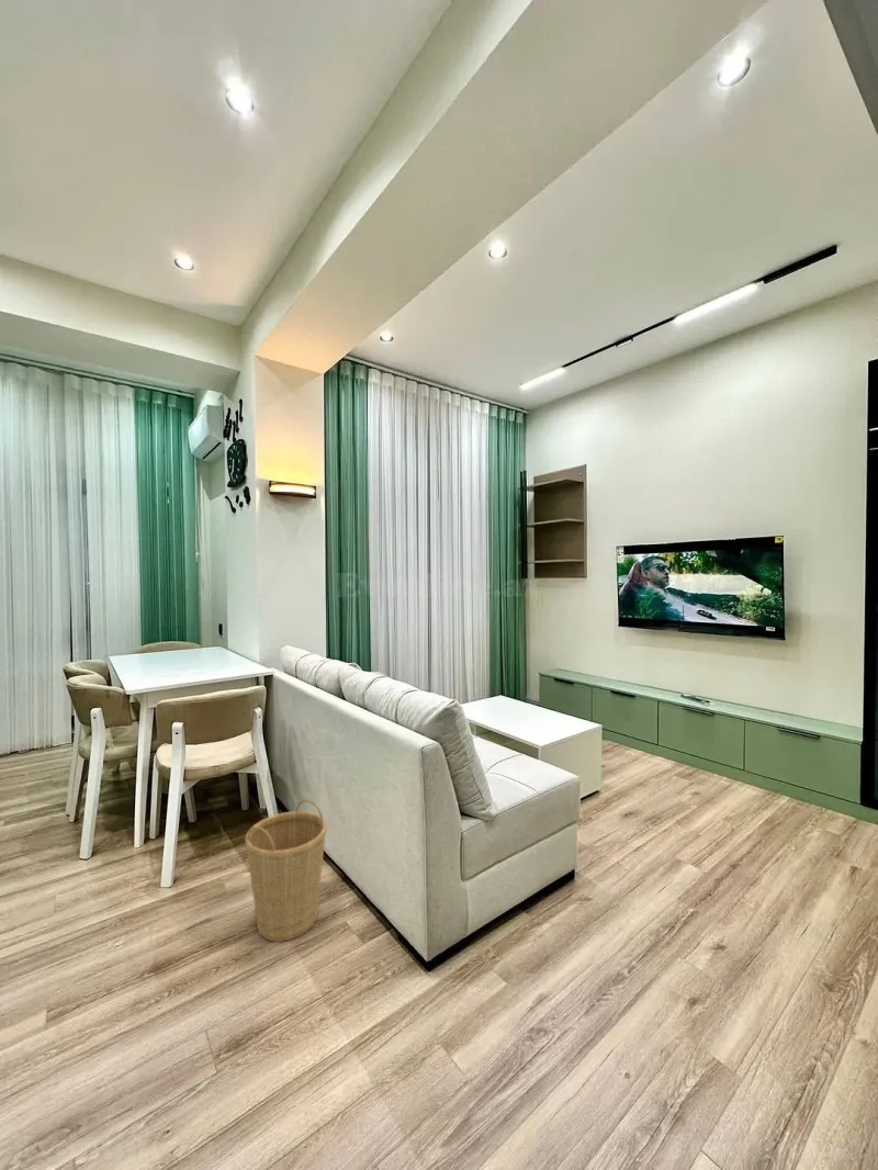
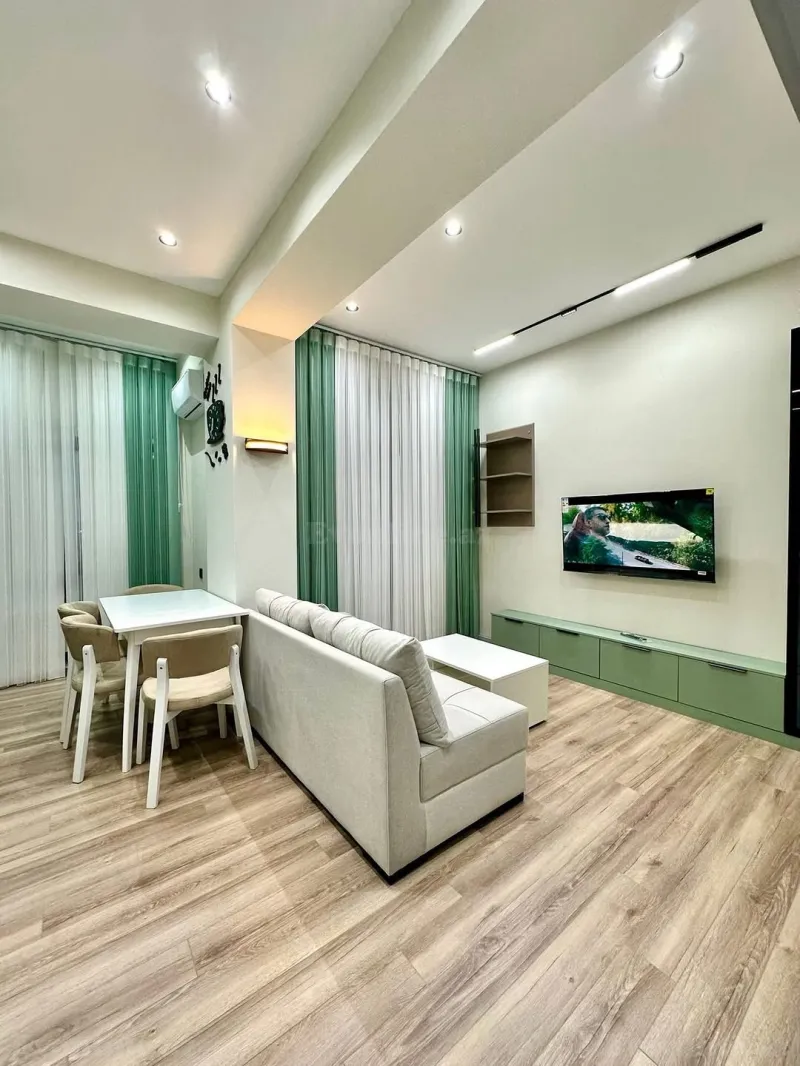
- basket [244,798,327,943]
